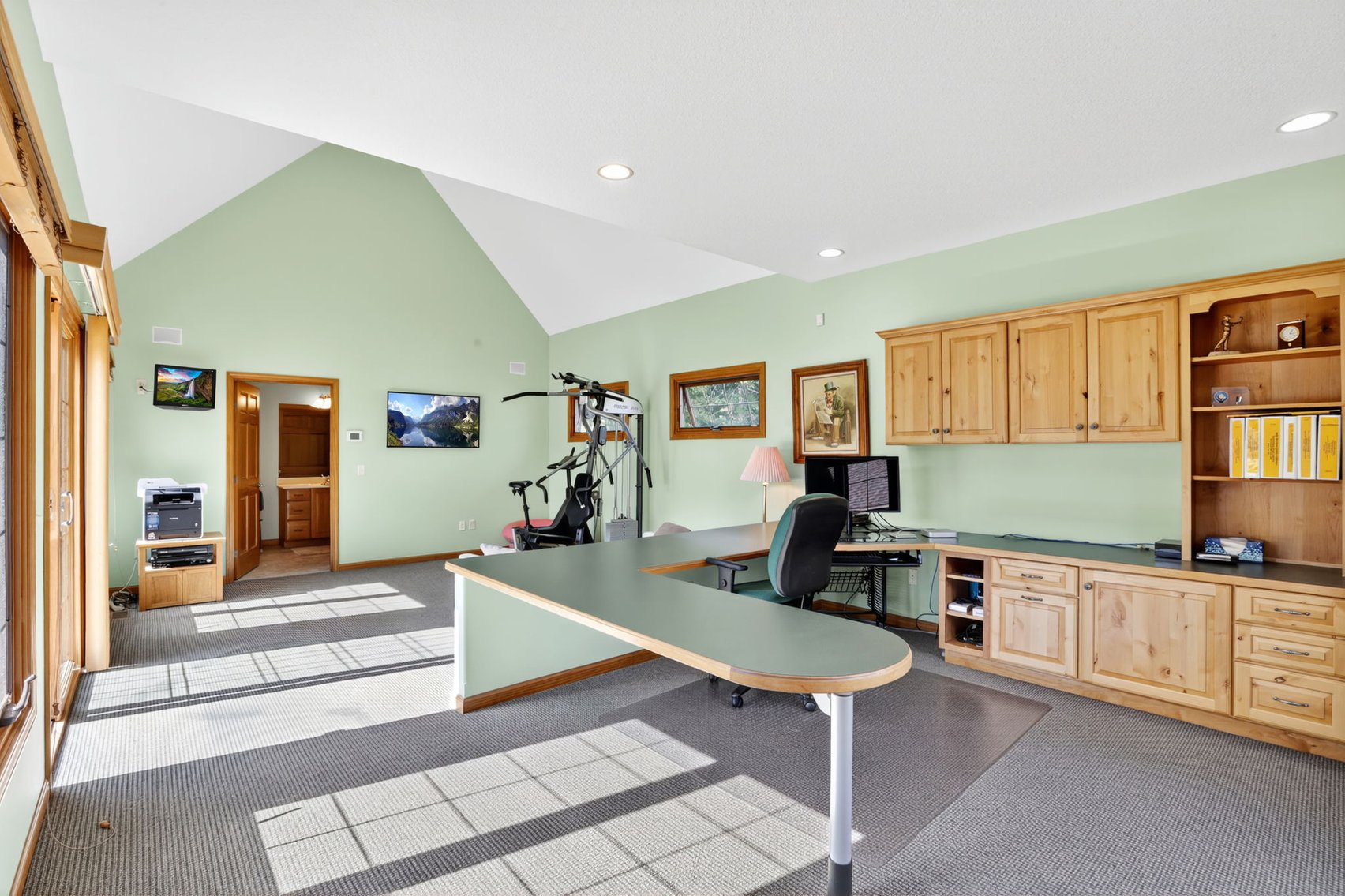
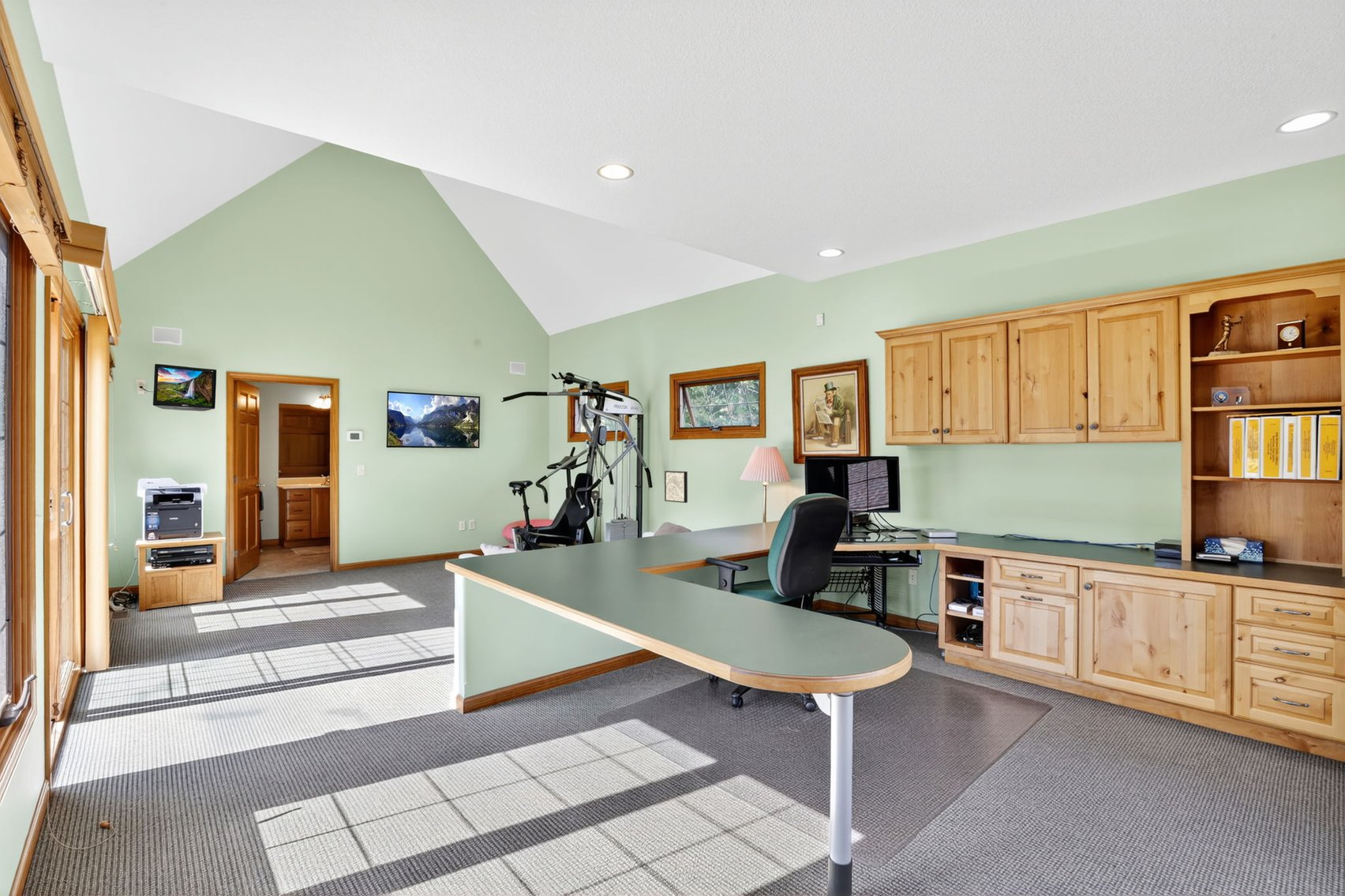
+ wall art [664,470,688,504]
